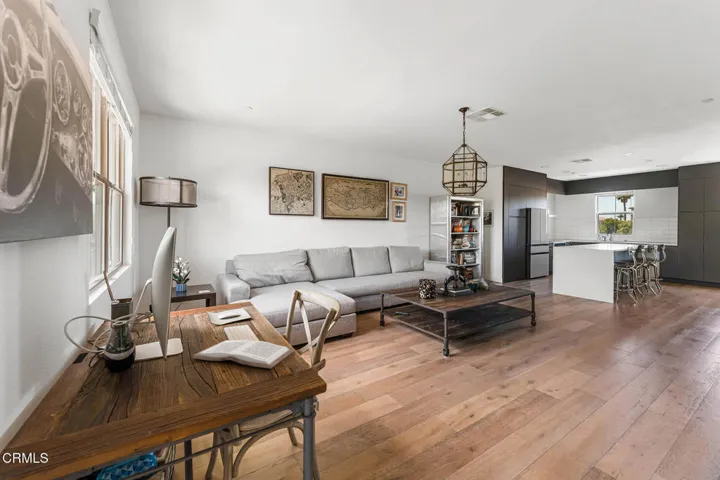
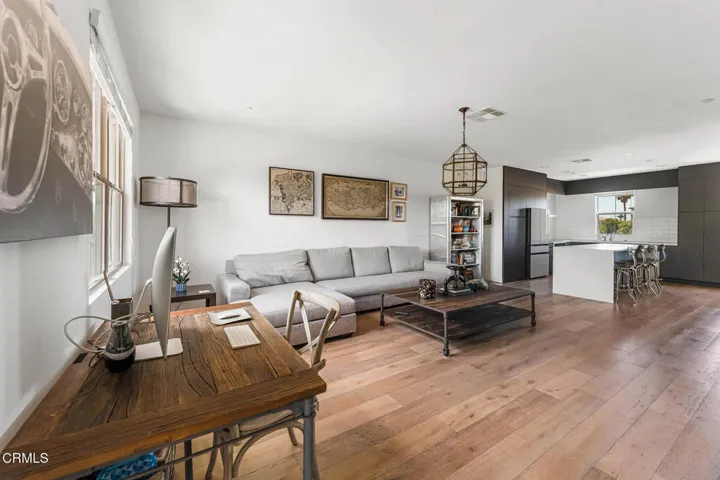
- book [192,339,294,369]
